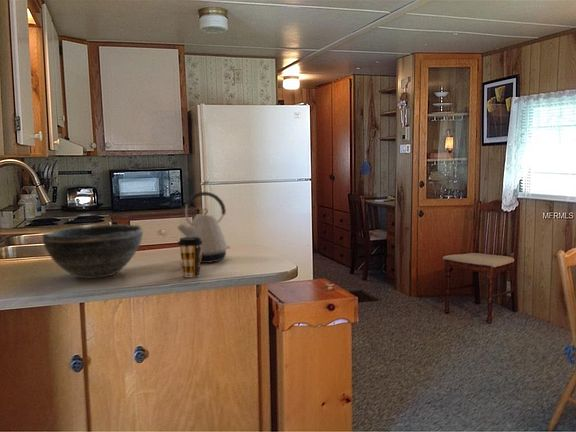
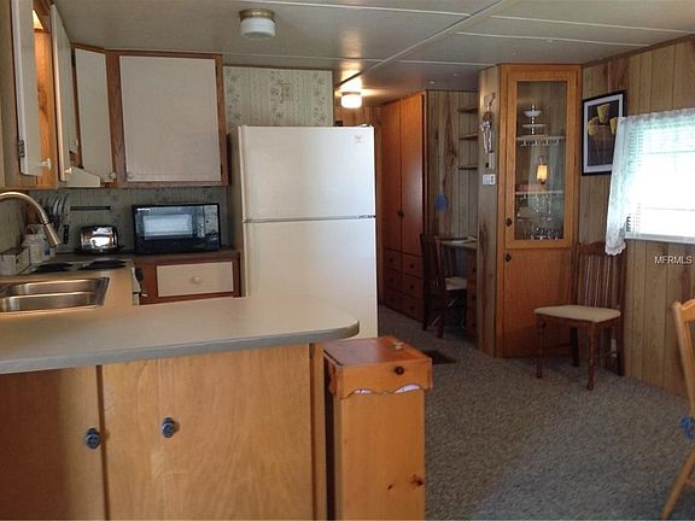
- coffee cup [177,236,203,278]
- bowl [42,223,144,279]
- kettle [176,191,231,264]
